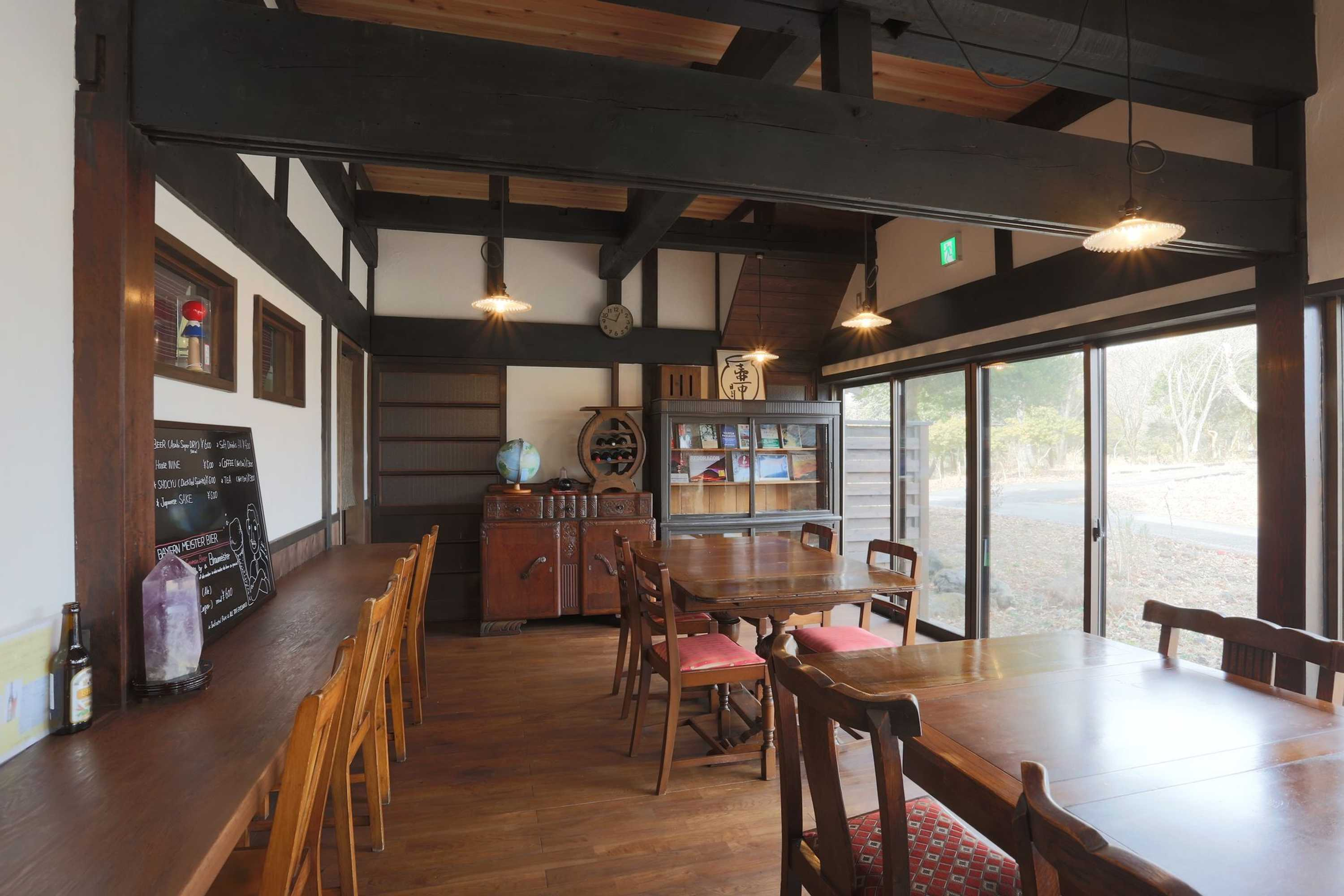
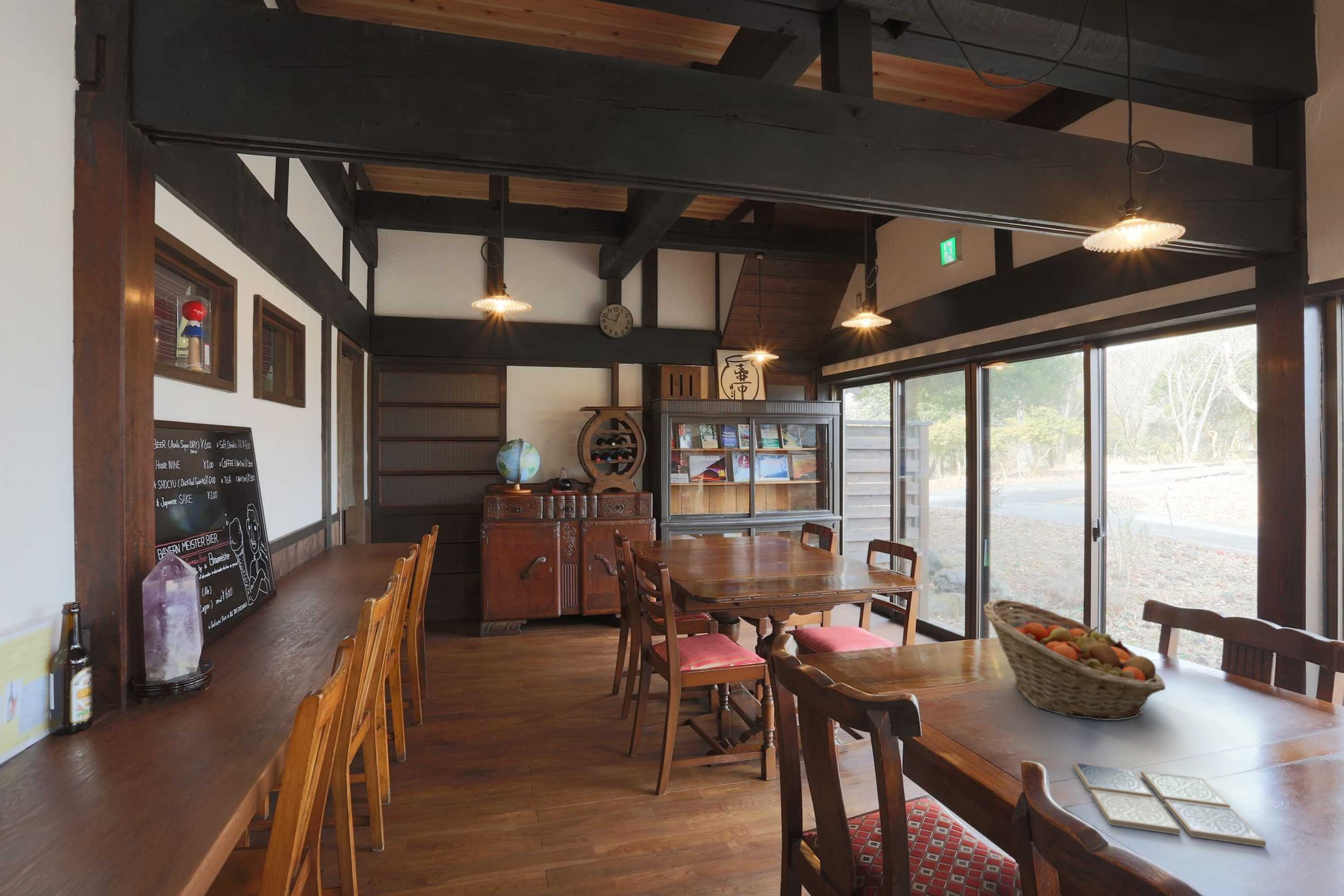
+ drink coaster [1073,761,1266,848]
+ fruit basket [982,599,1166,721]
